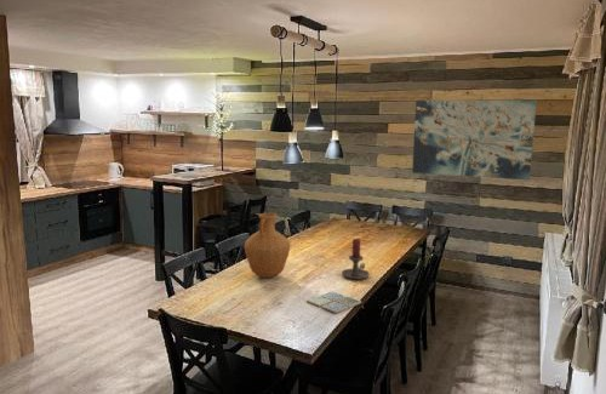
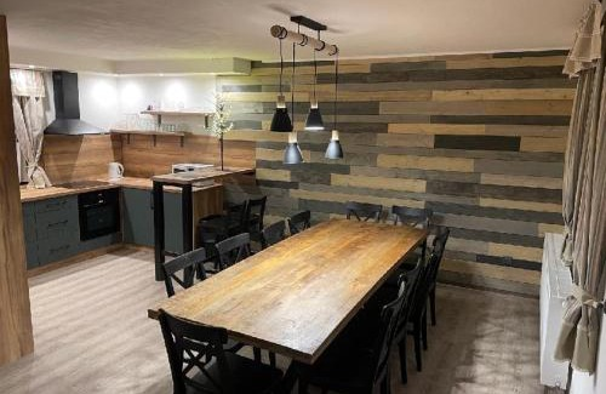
- vase [244,212,291,279]
- wall art [411,98,538,182]
- drink coaster [305,291,362,314]
- candle holder [341,238,371,280]
